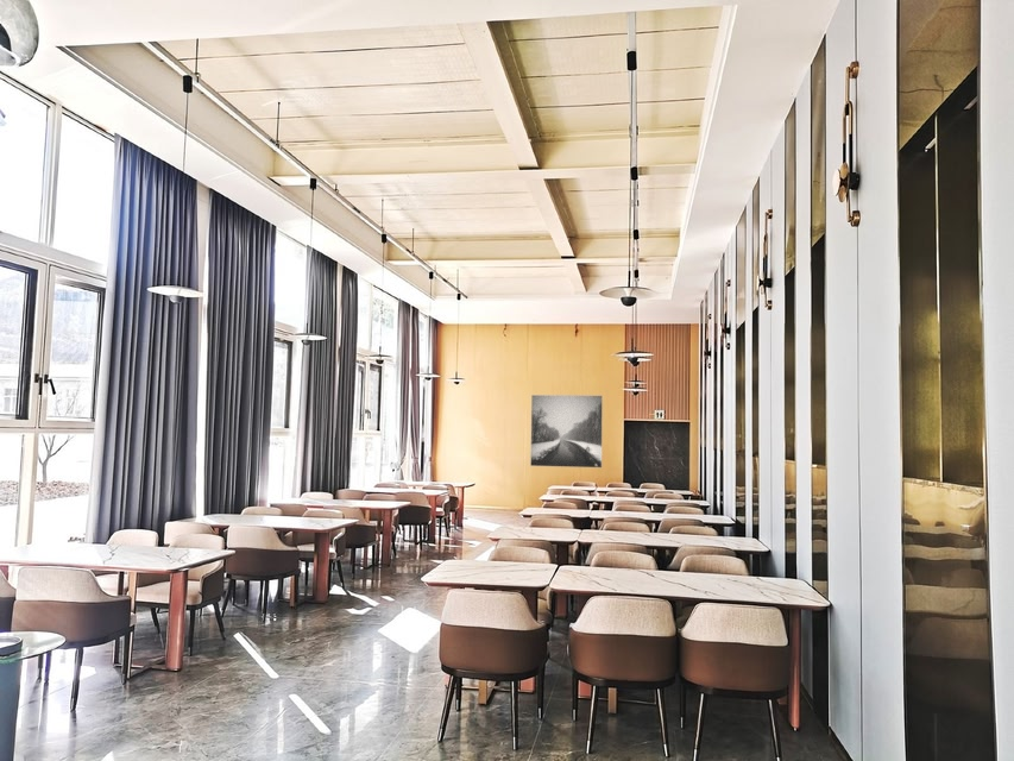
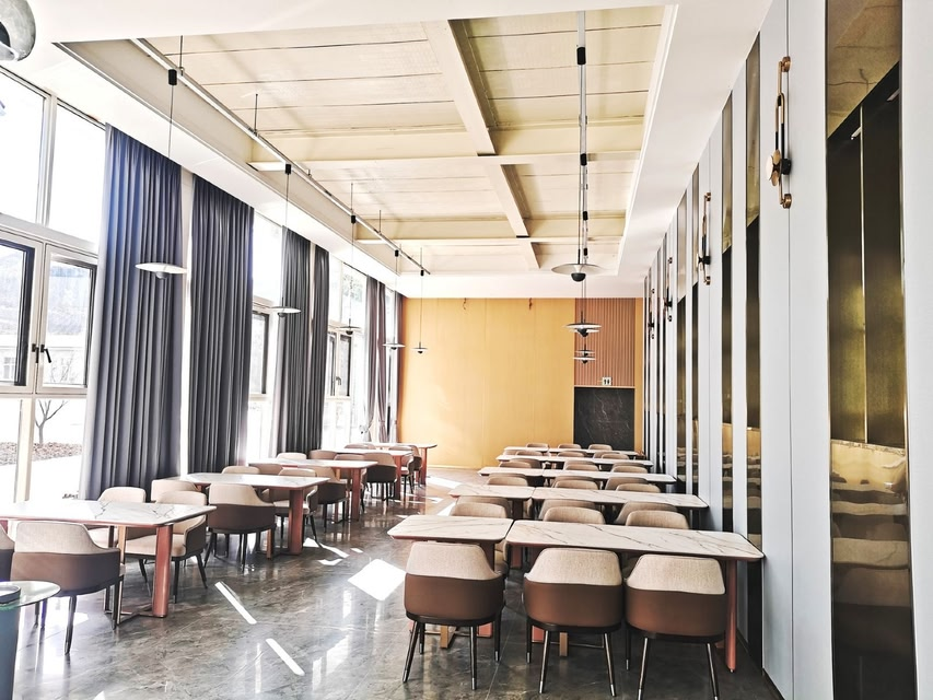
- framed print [529,394,604,468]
